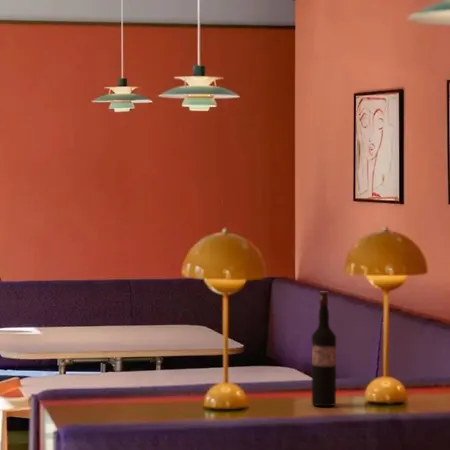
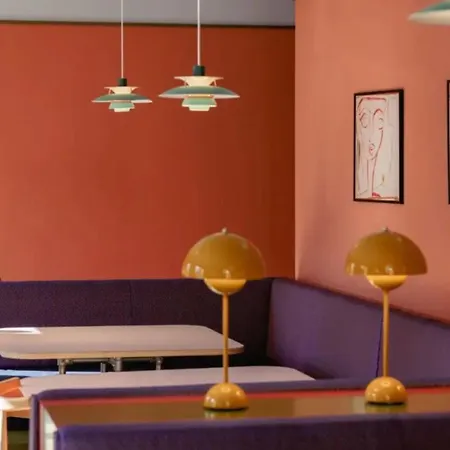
- wine bottle [311,291,337,407]
